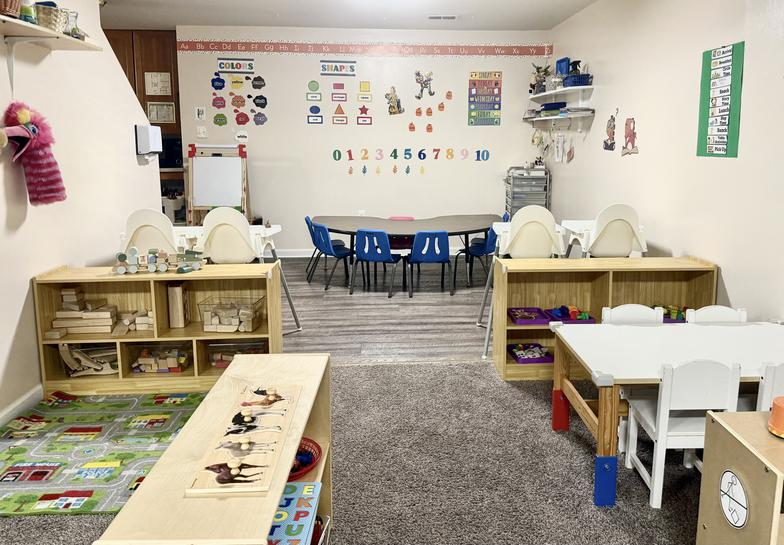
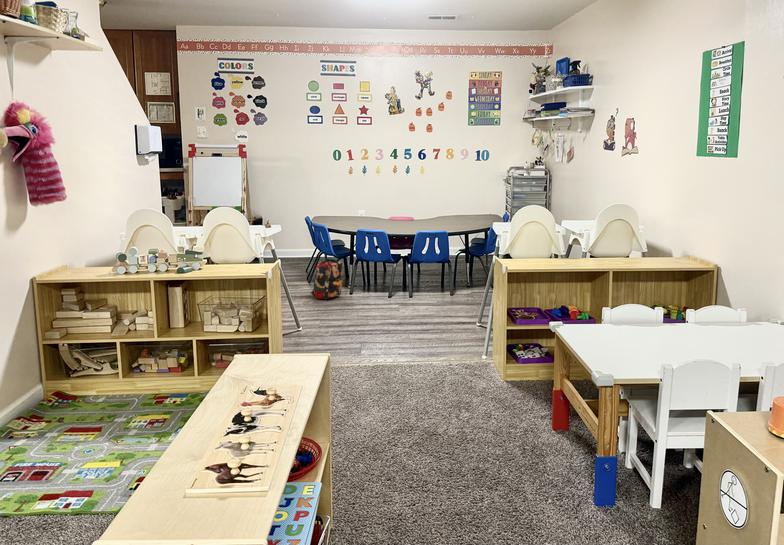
+ backpack [310,257,343,300]
